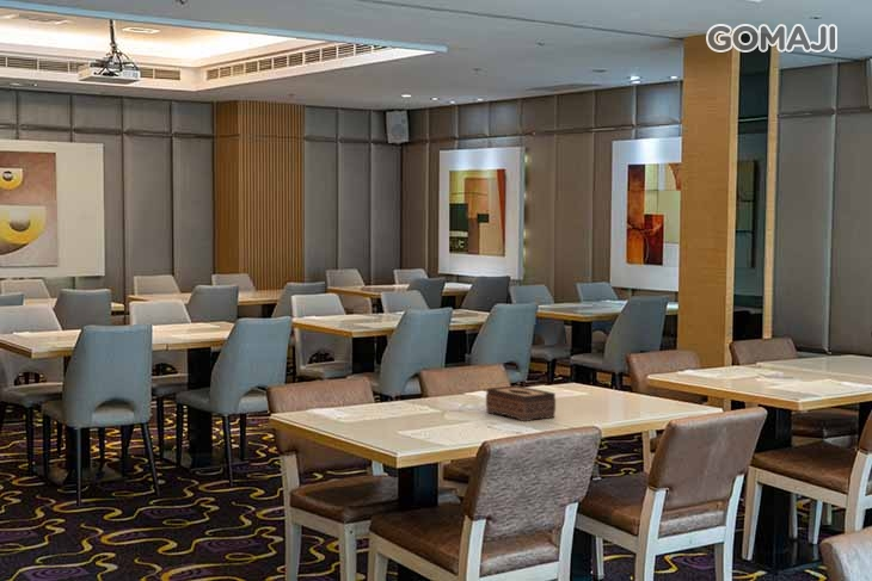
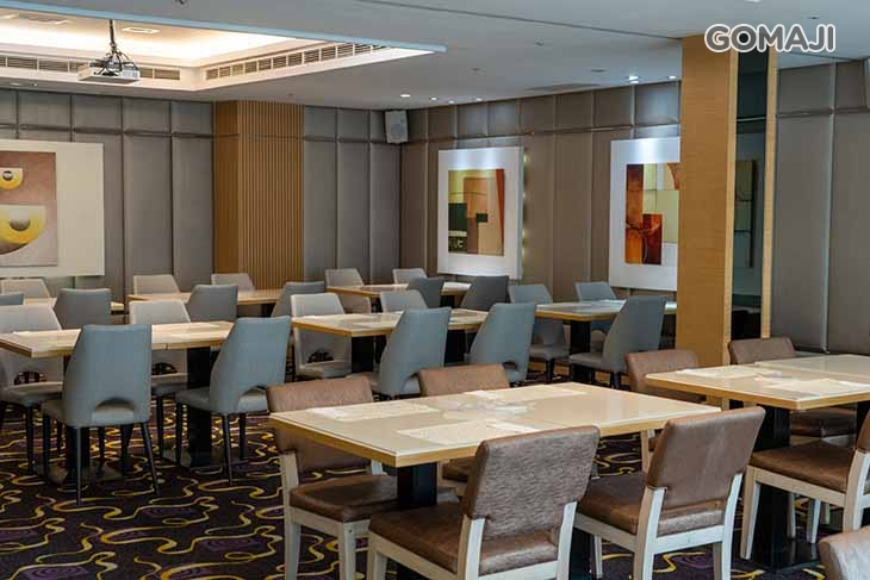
- tissue box [485,384,557,422]
